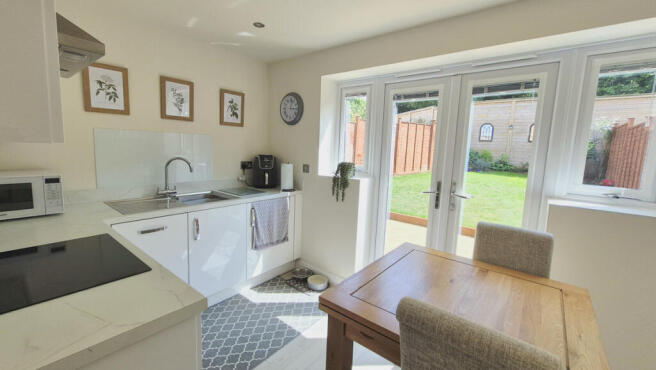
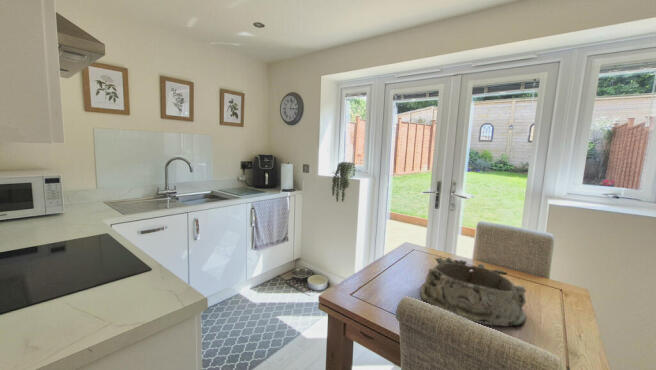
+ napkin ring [419,256,527,327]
